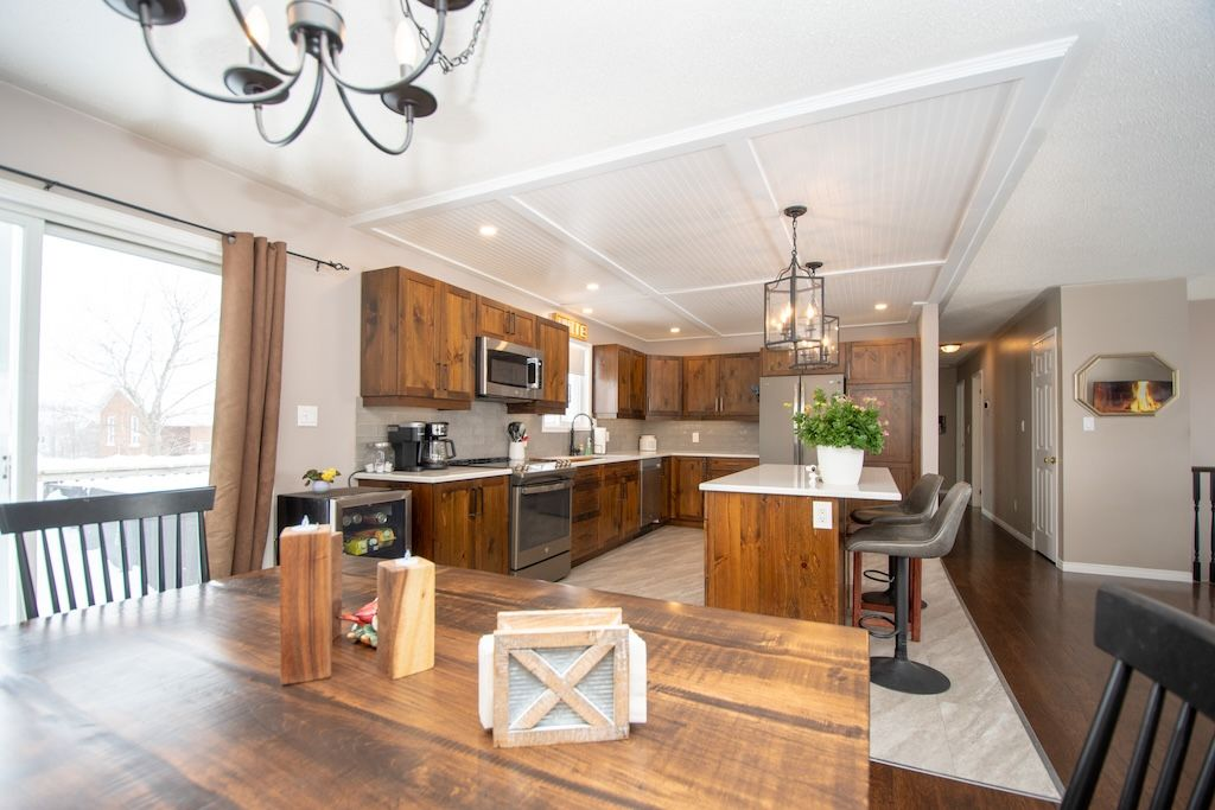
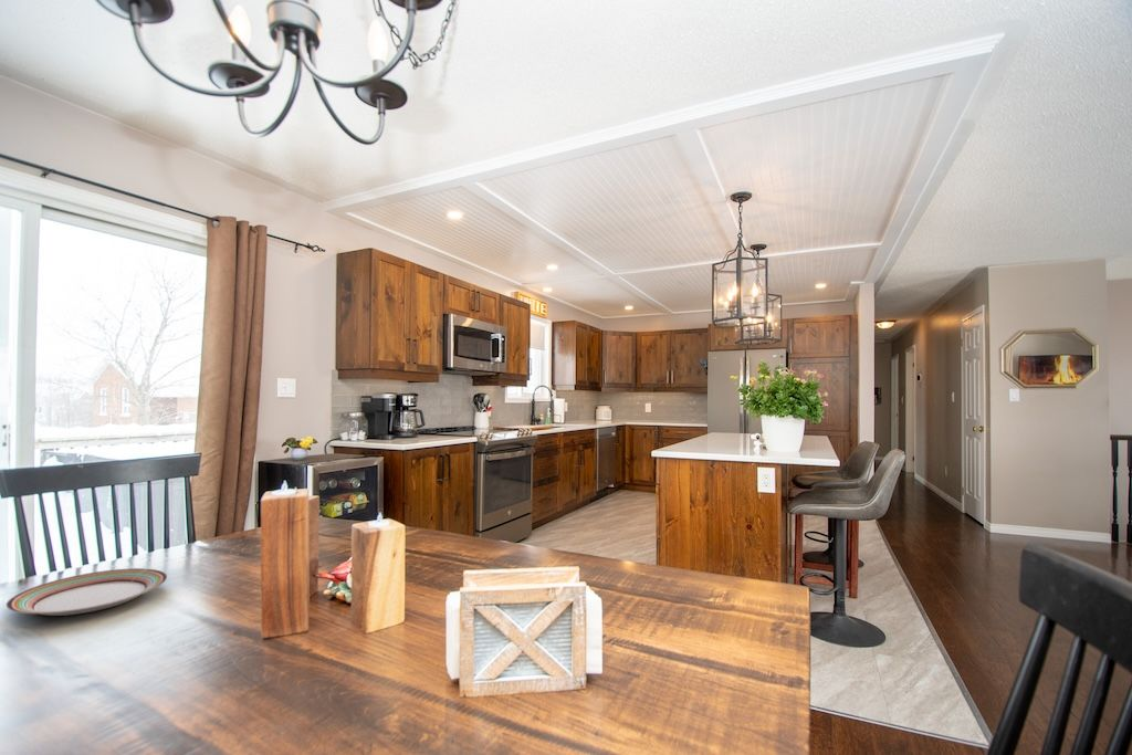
+ plate [4,567,168,617]
